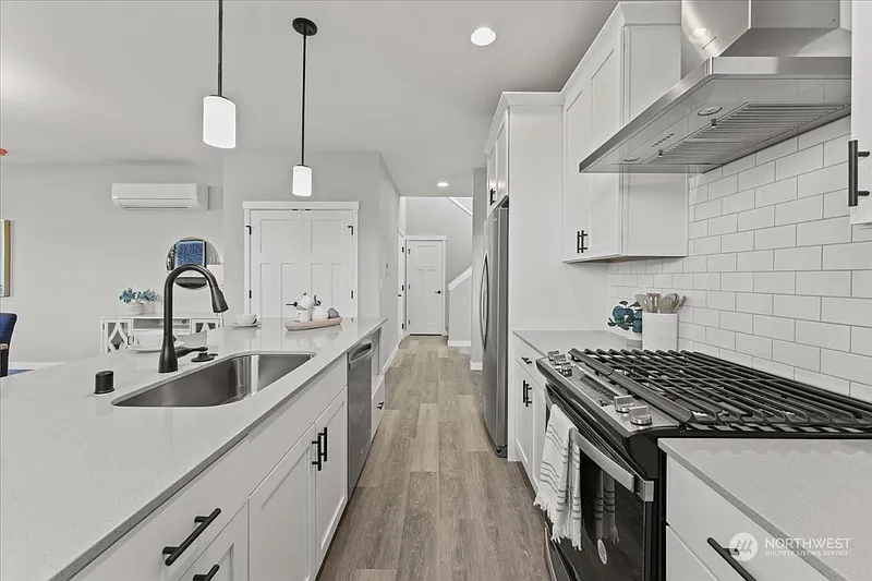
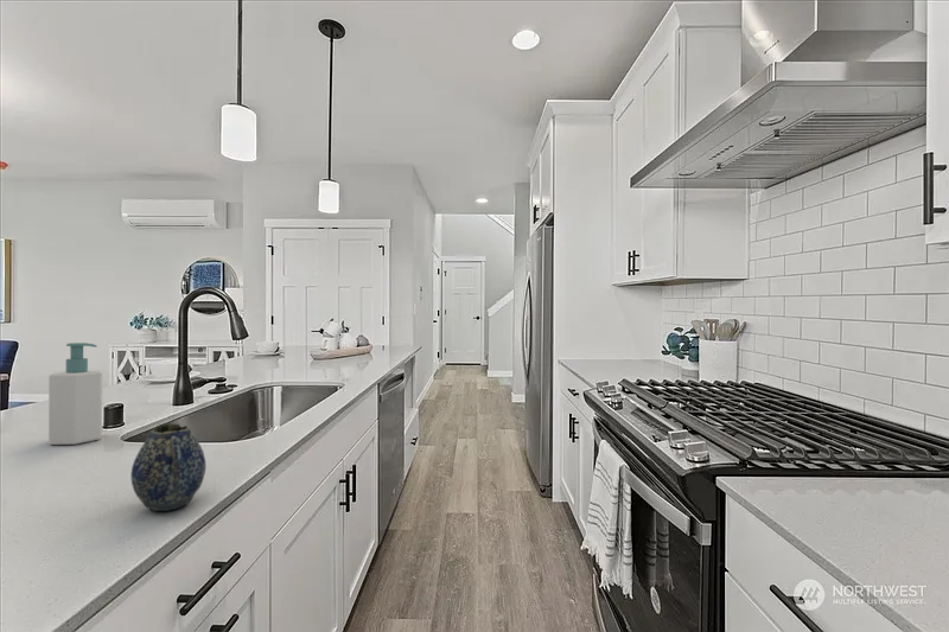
+ teapot [129,422,206,512]
+ soap bottle [47,341,103,446]
